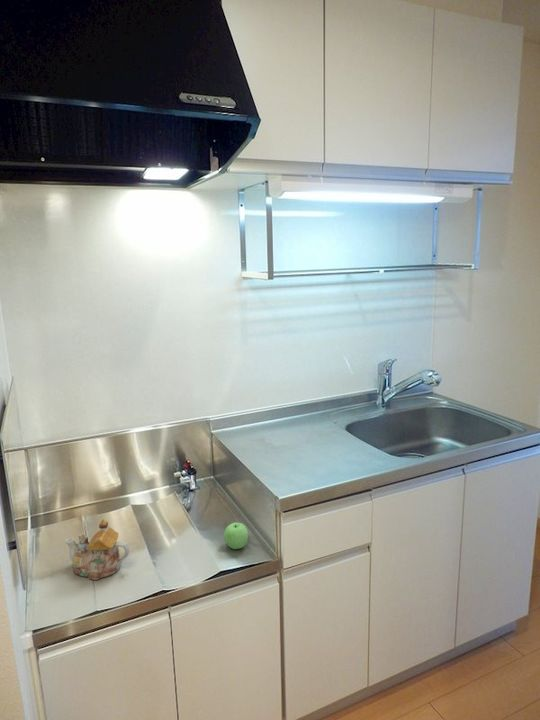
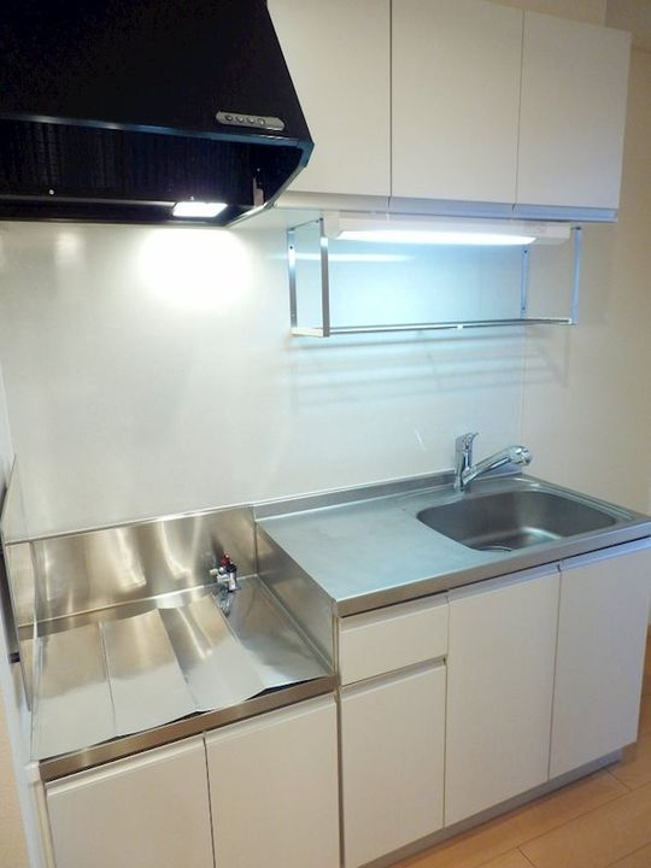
- teapot [65,518,130,581]
- apple [223,522,249,550]
